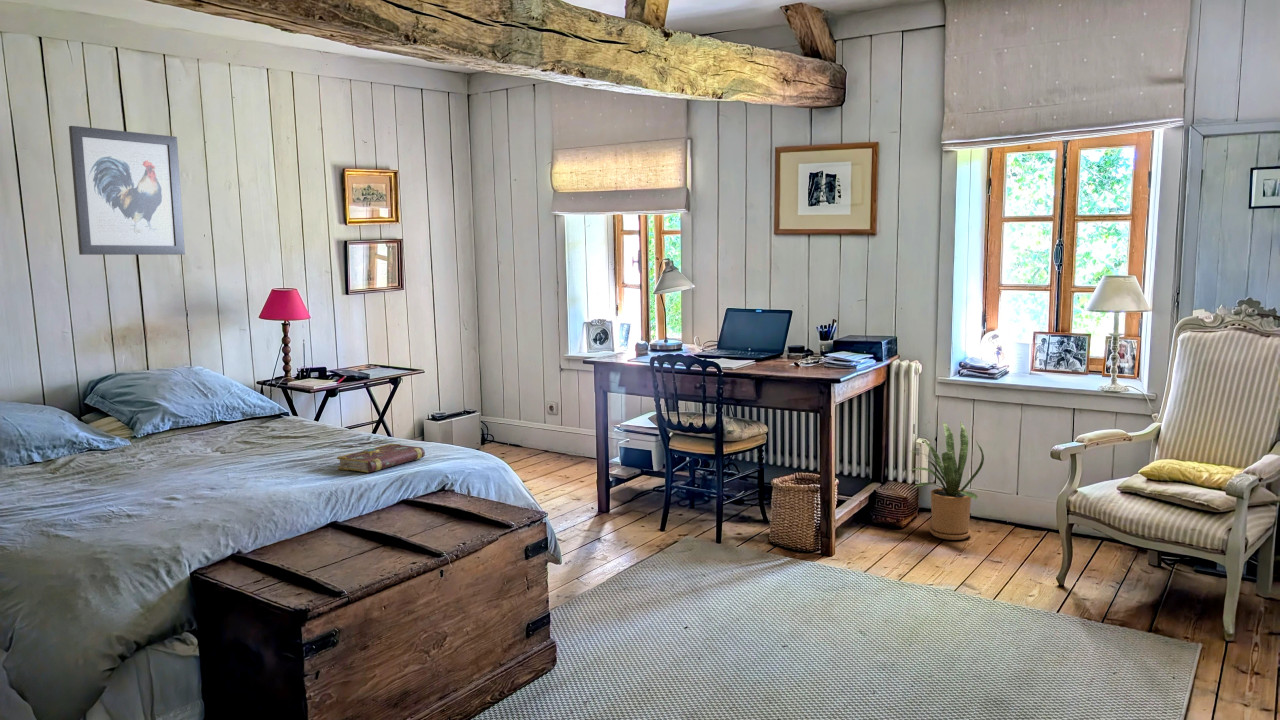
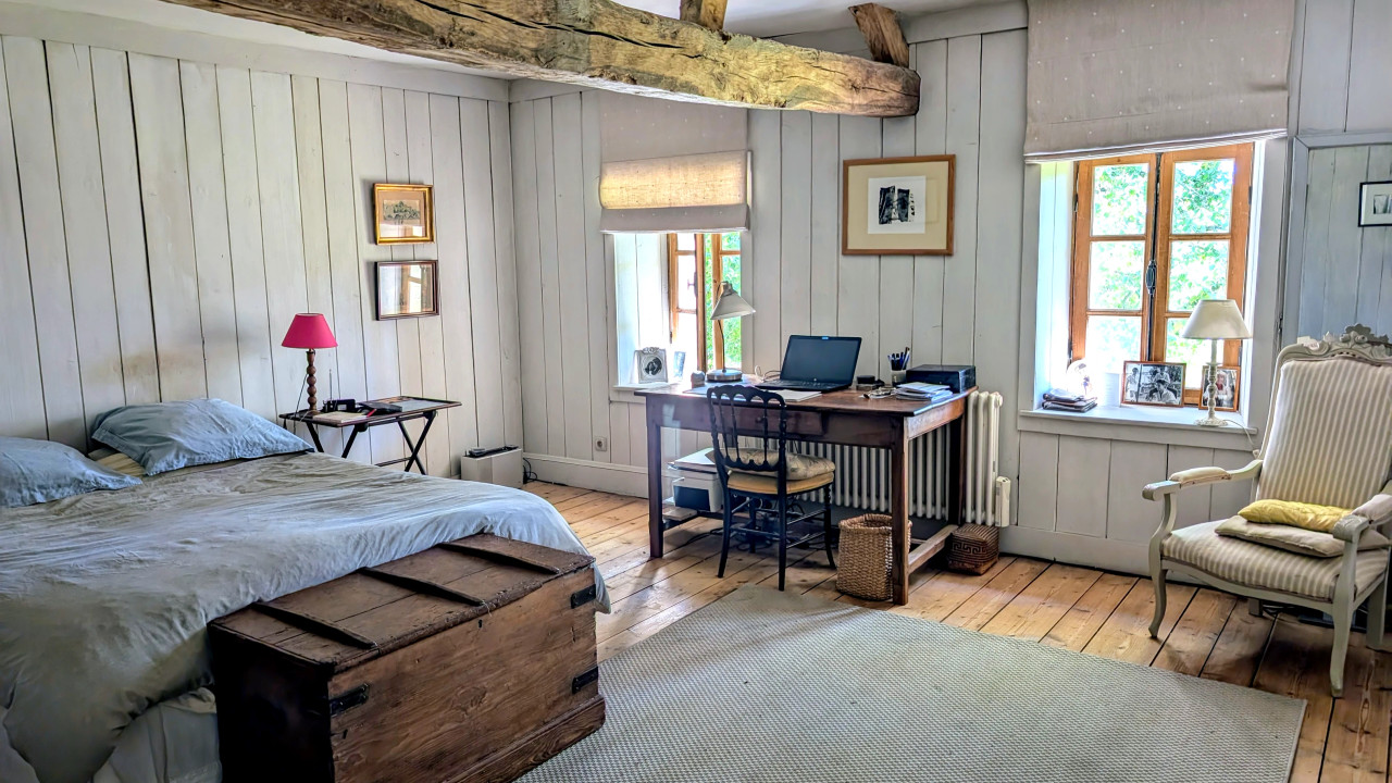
- house plant [909,420,985,541]
- book [336,443,426,473]
- wall art [68,125,186,256]
